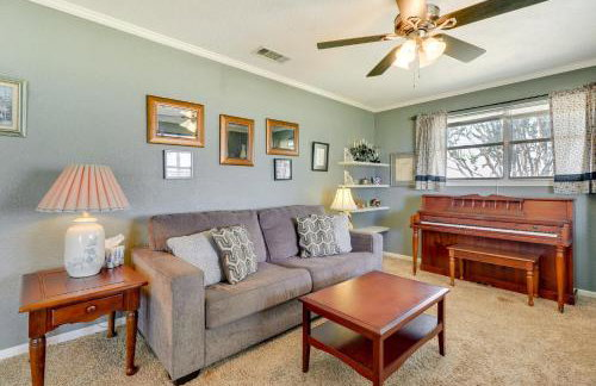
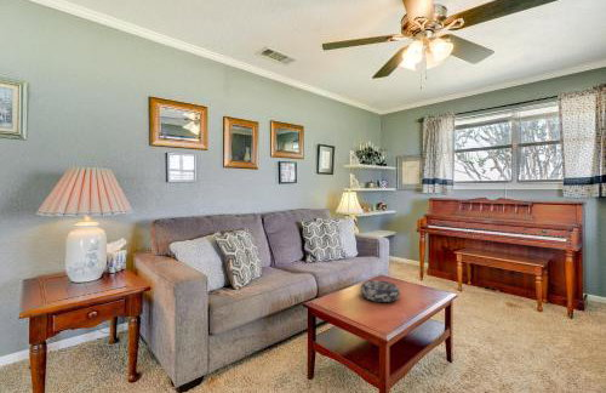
+ decorative bowl [359,279,401,303]
